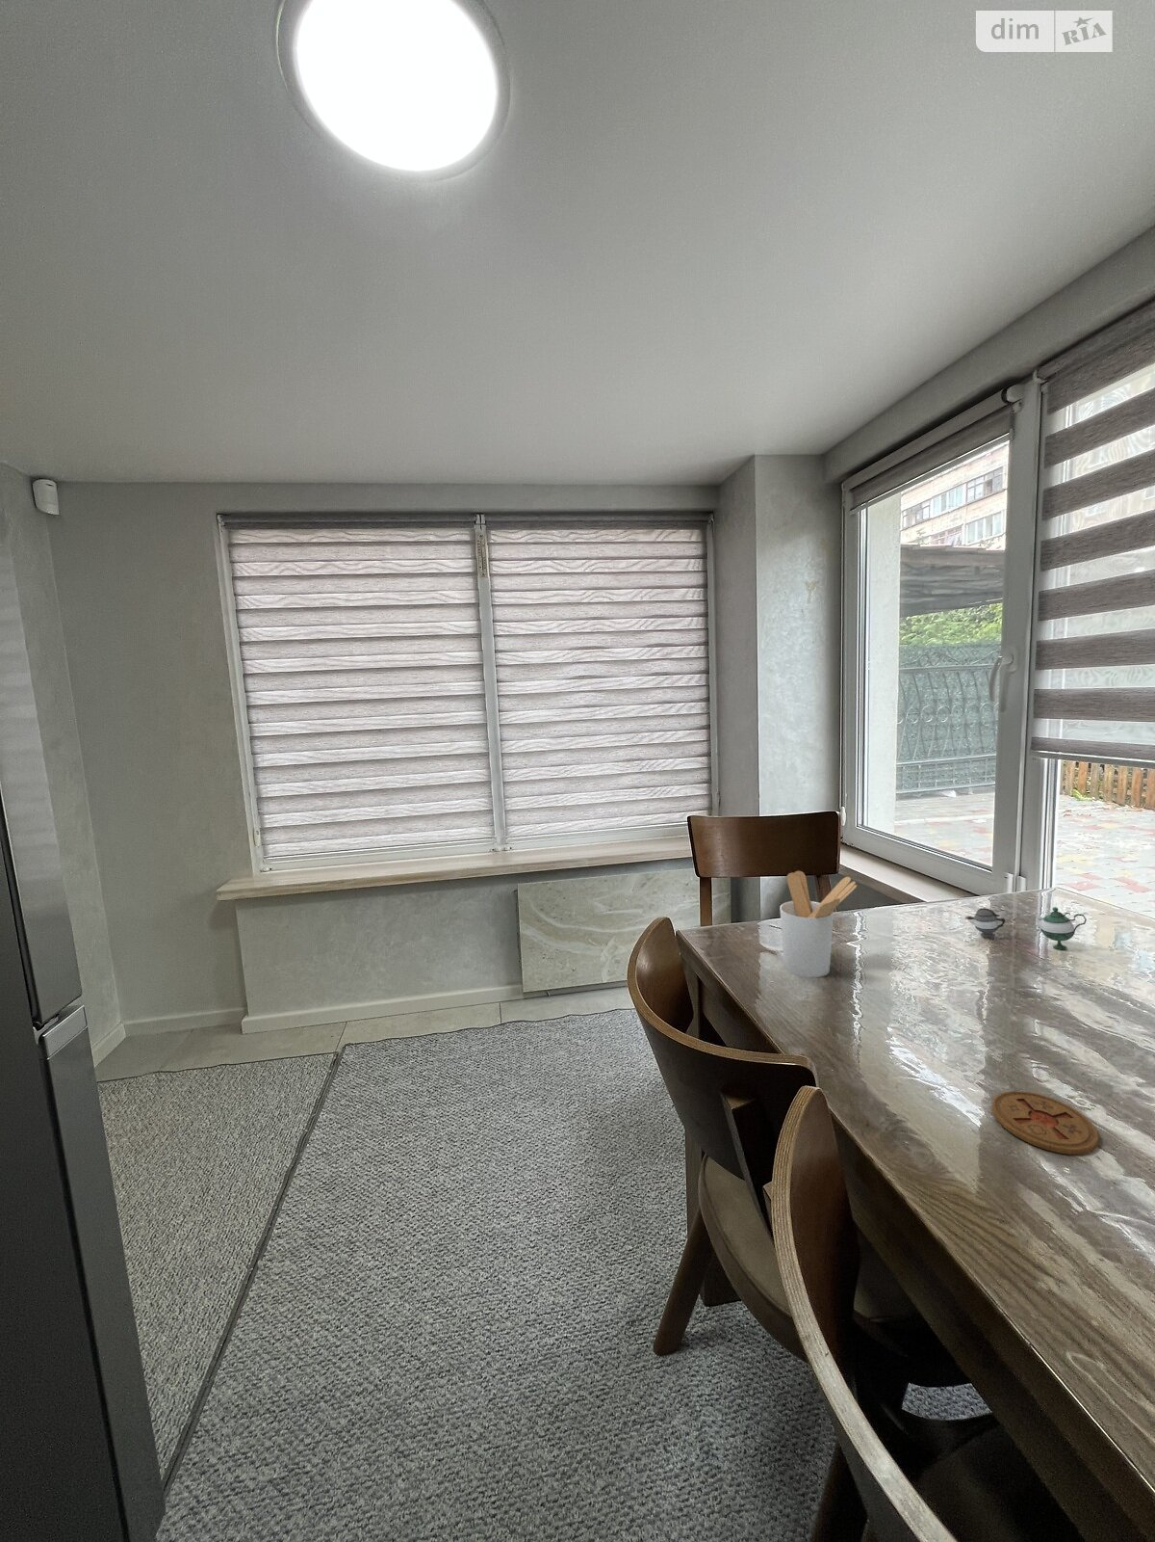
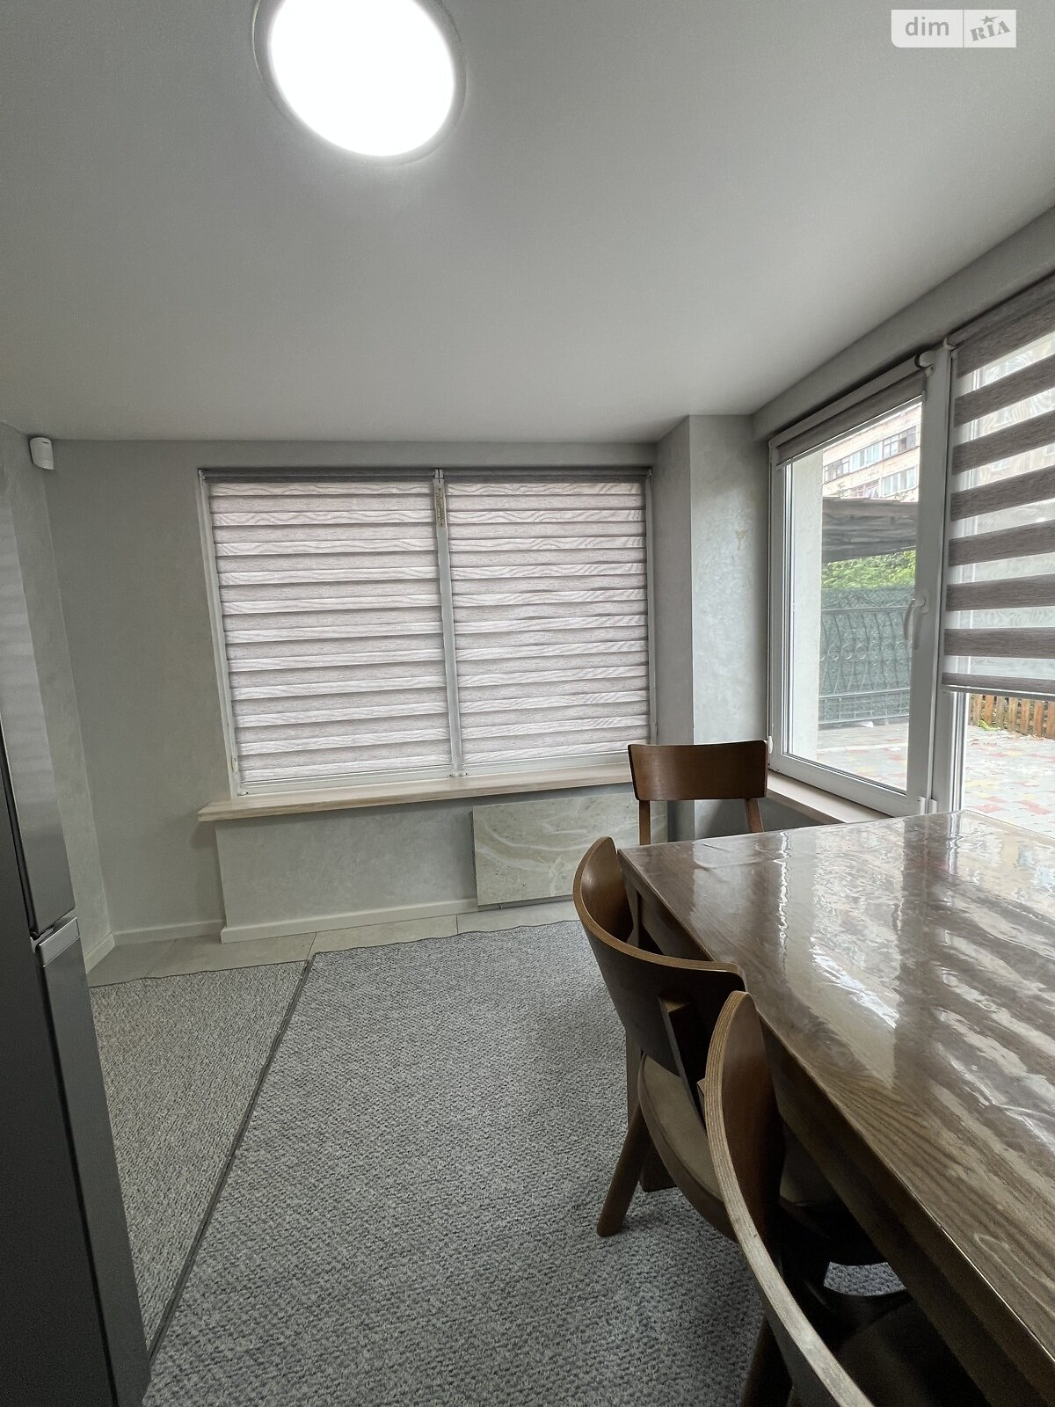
- coaster [991,1090,1100,1156]
- teapot [965,906,1087,951]
- utensil holder [779,871,858,979]
